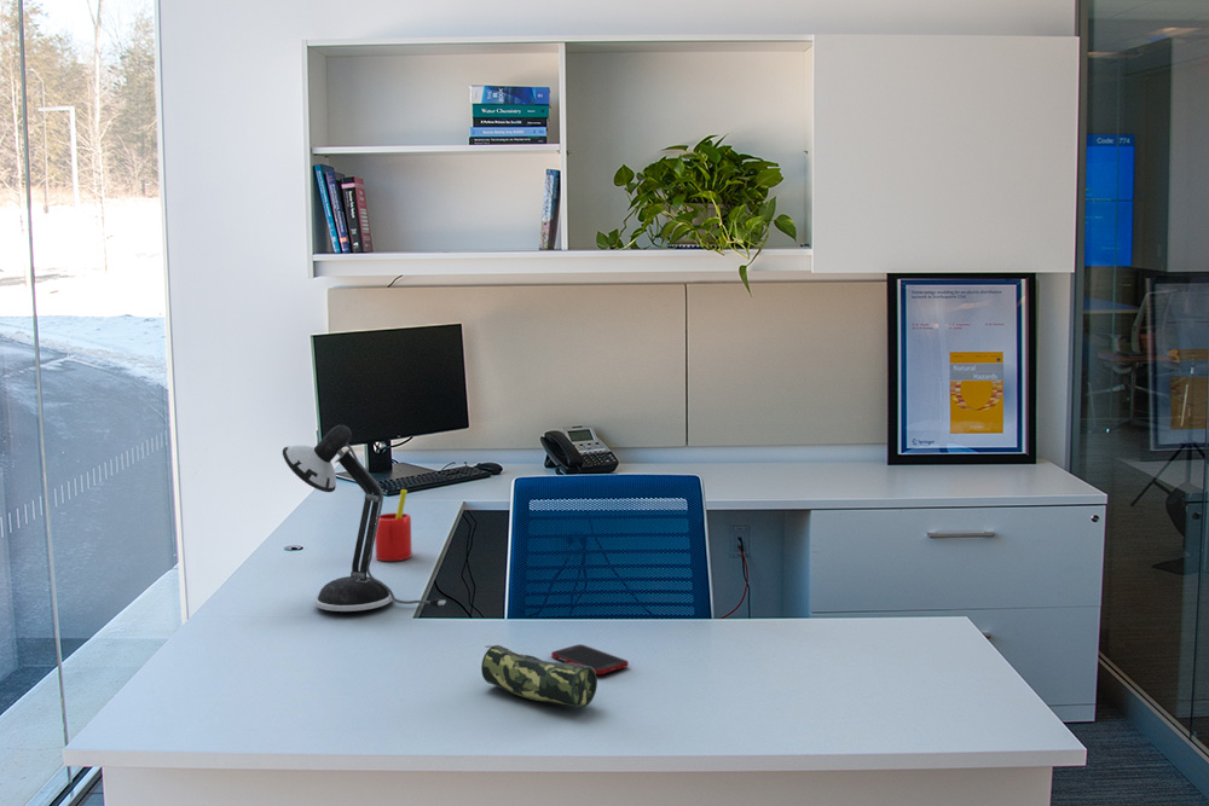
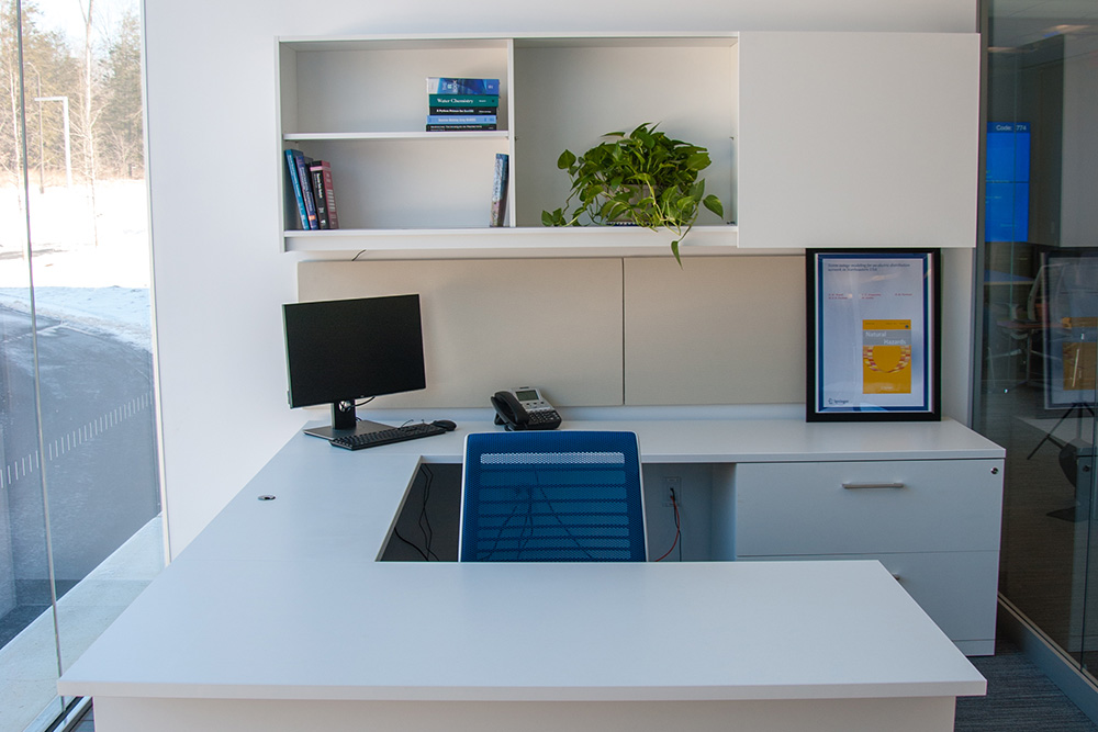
- desk lamp [282,424,447,613]
- pencil case [480,644,598,709]
- straw [374,488,413,562]
- cell phone [550,643,630,675]
